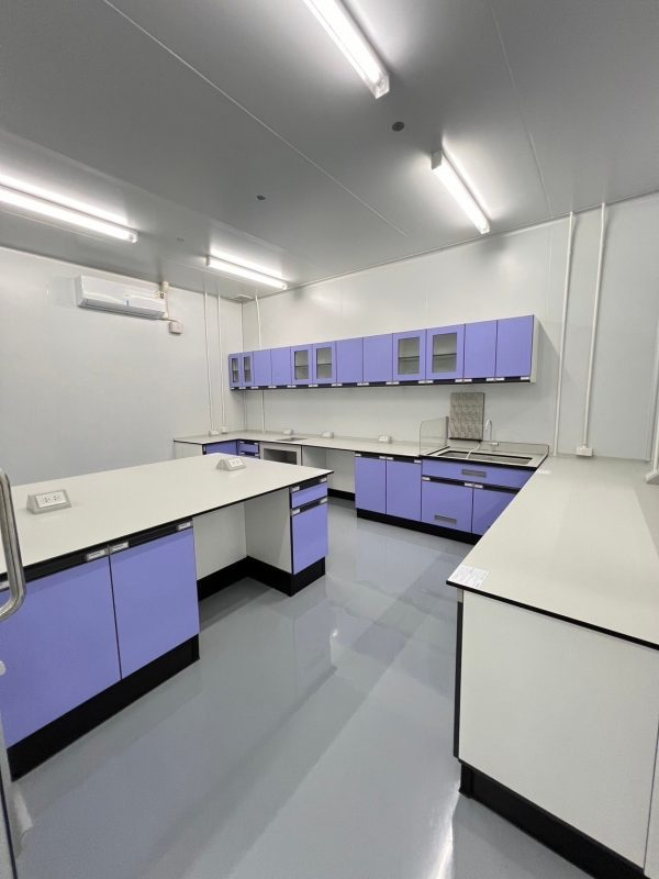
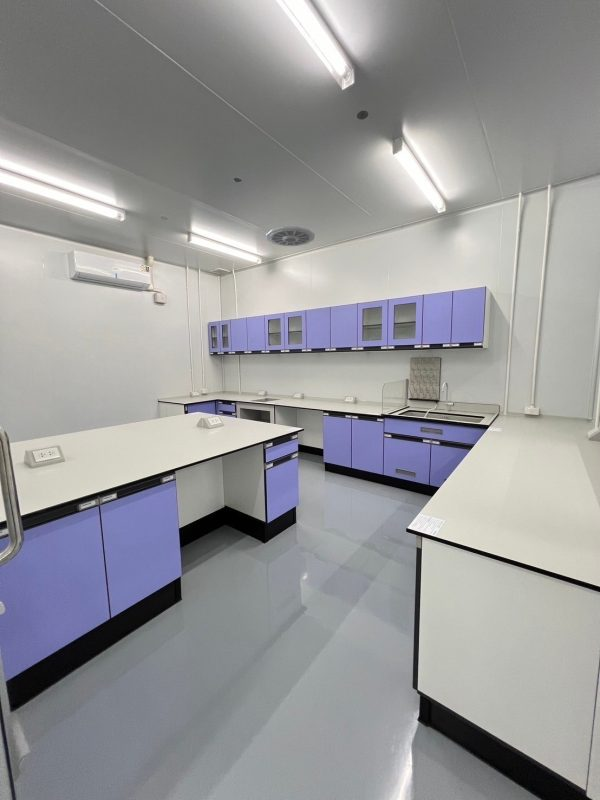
+ ceiling vent [265,226,316,247]
